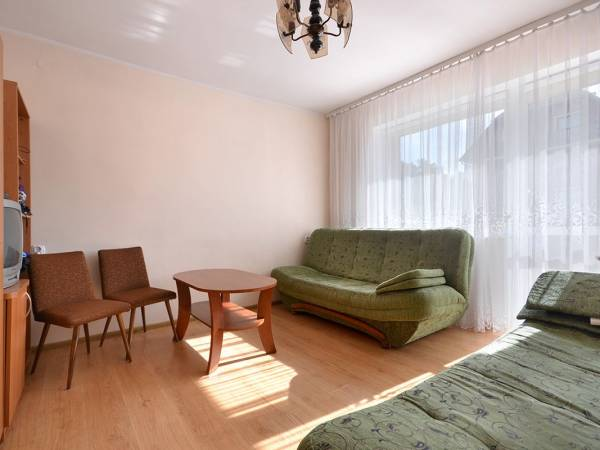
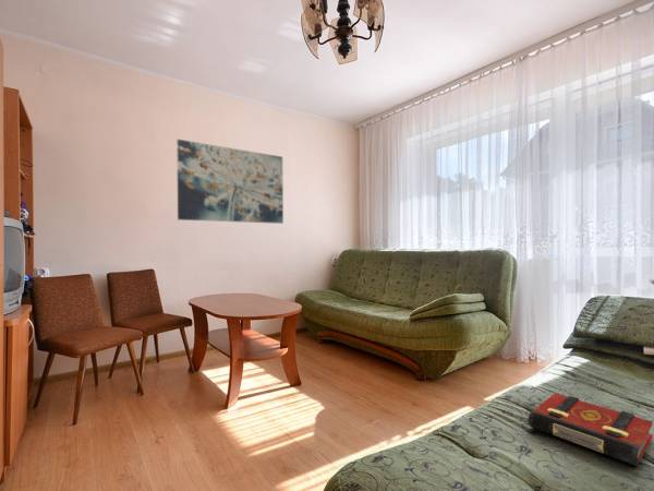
+ wall art [175,139,284,225]
+ book [528,393,654,467]
